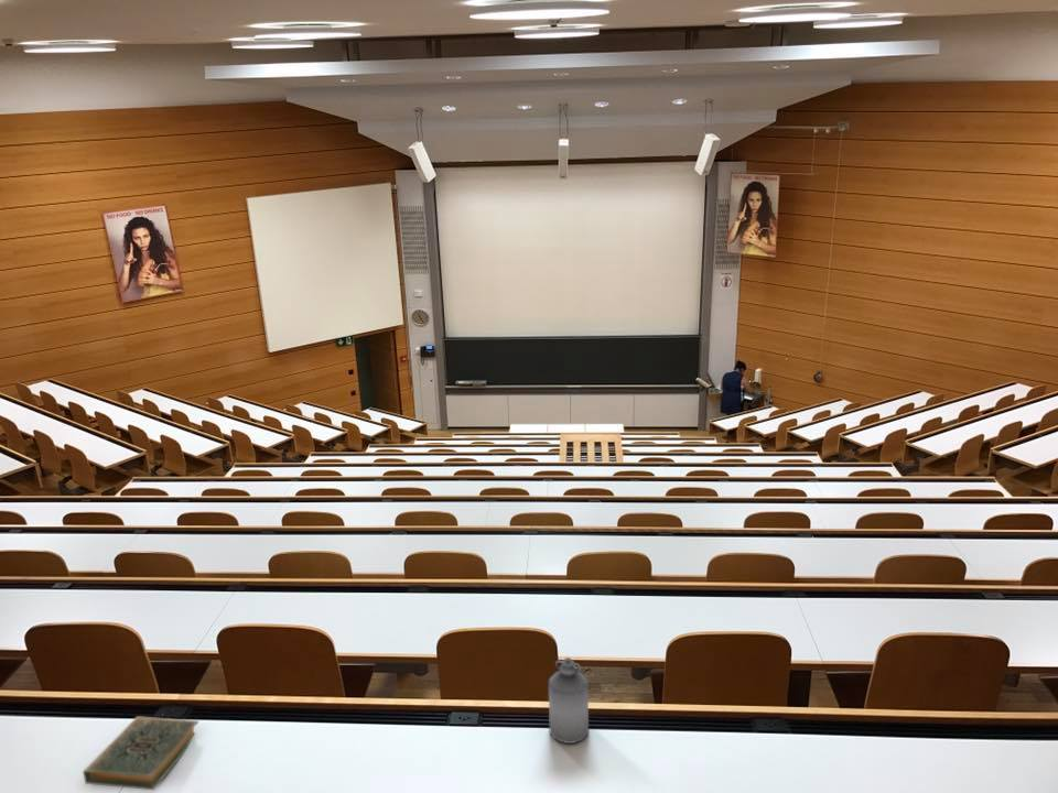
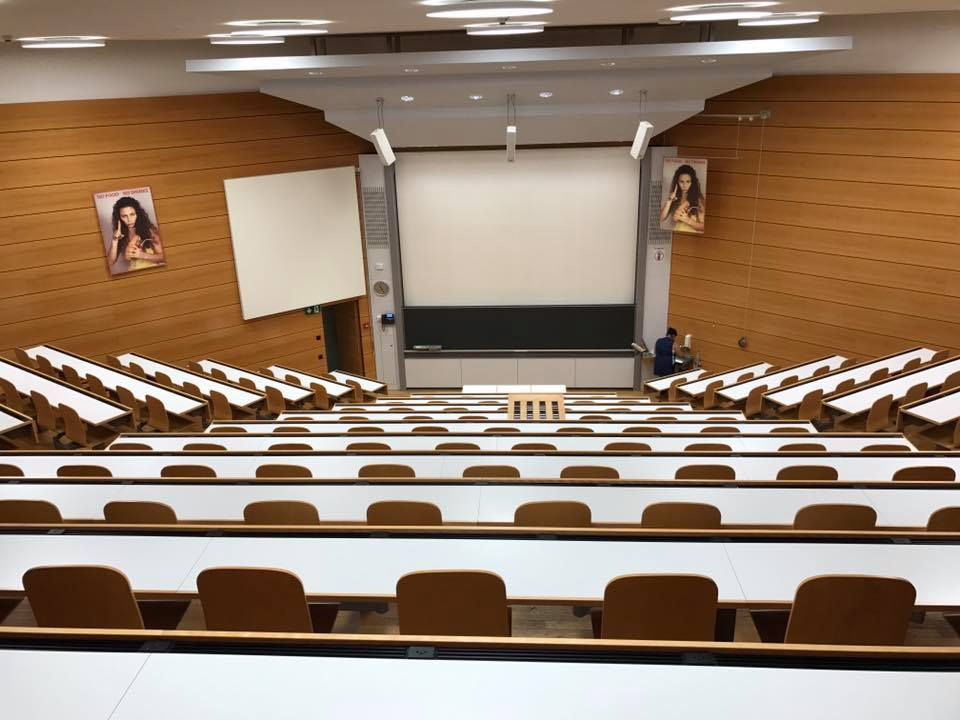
- hardback book [82,715,199,791]
- bottle [548,656,590,745]
